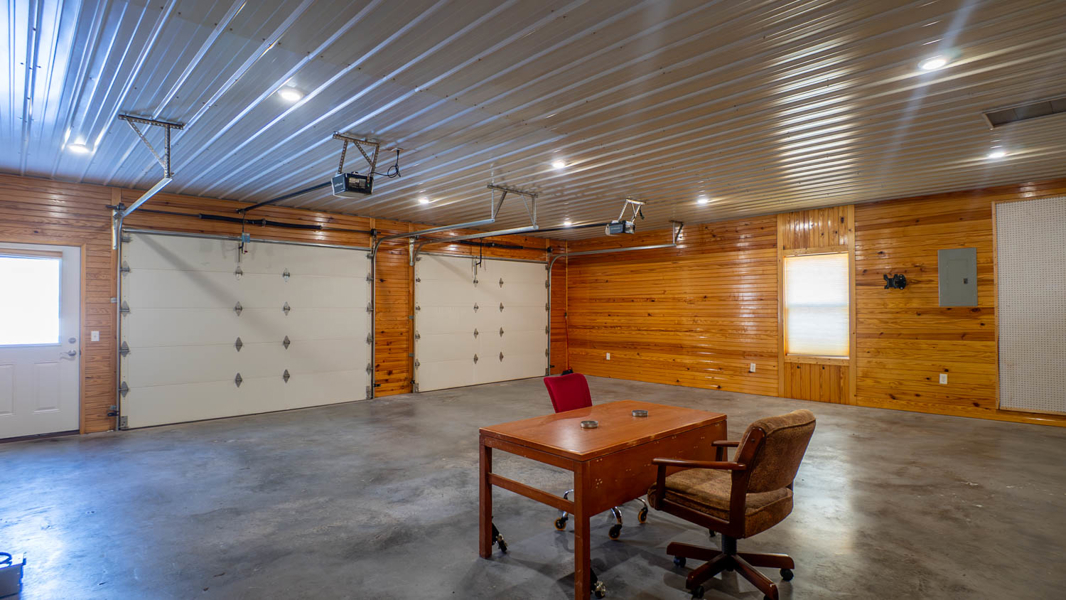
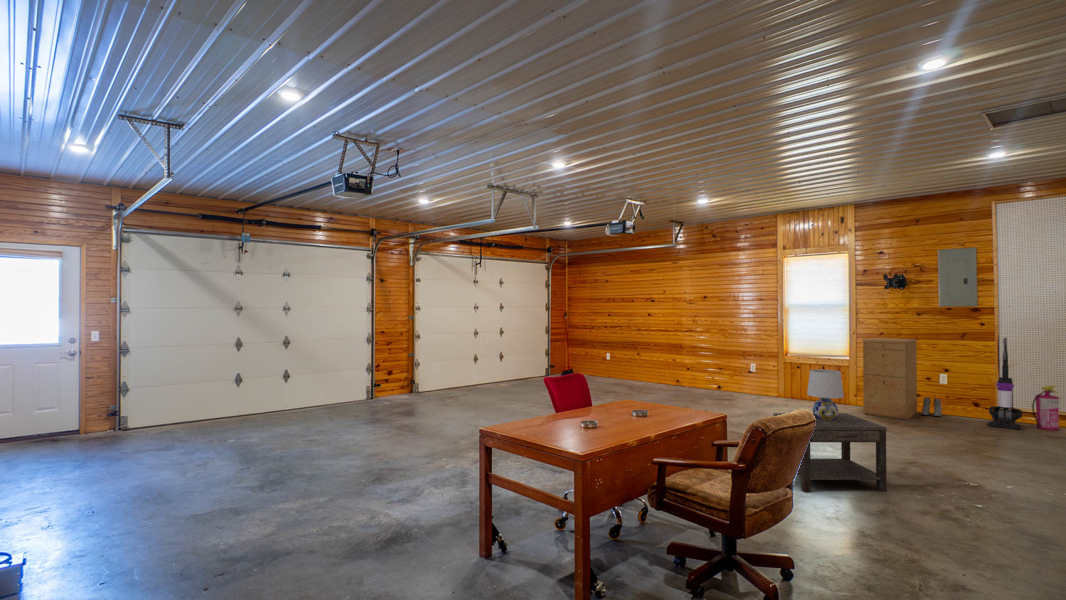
+ vacuum cleaner [987,337,1023,430]
+ table lamp [806,368,845,420]
+ filing cabinet [861,337,918,420]
+ fire extinguisher [1031,384,1061,431]
+ boots [921,397,943,417]
+ side table [772,412,888,493]
